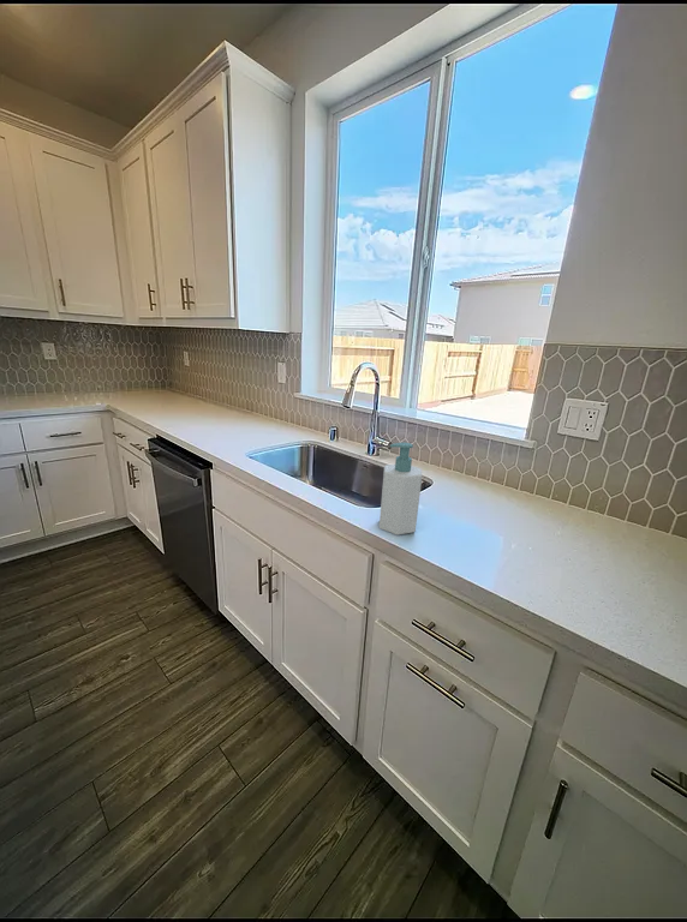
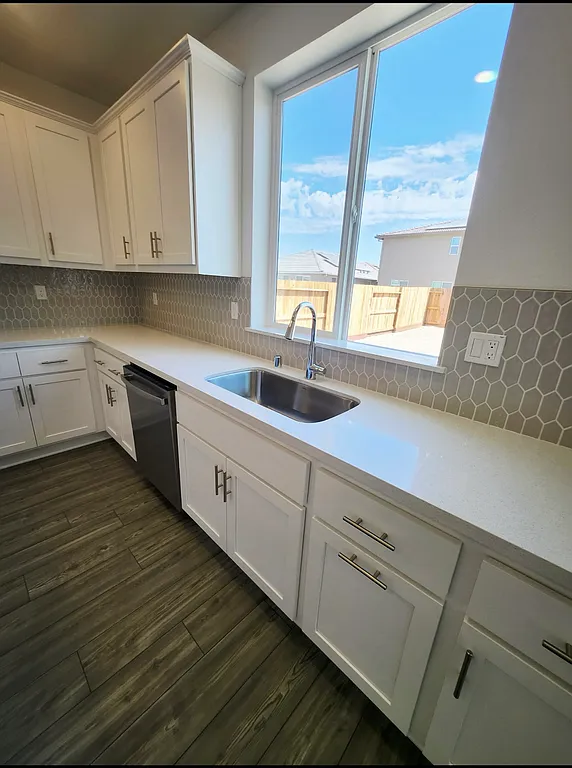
- soap bottle [378,442,423,535]
